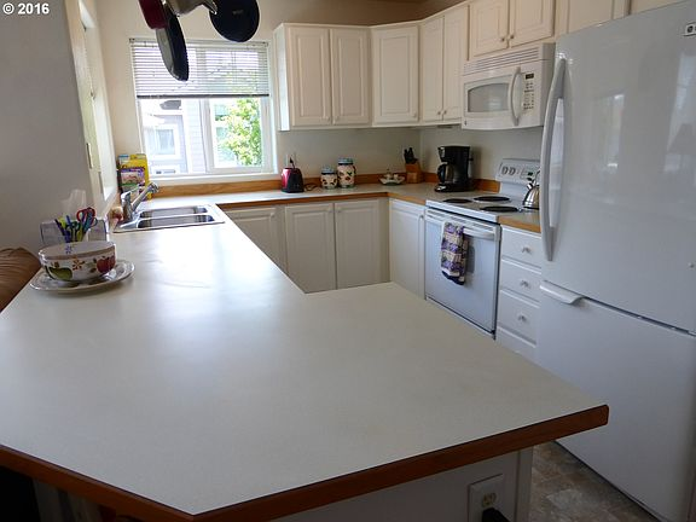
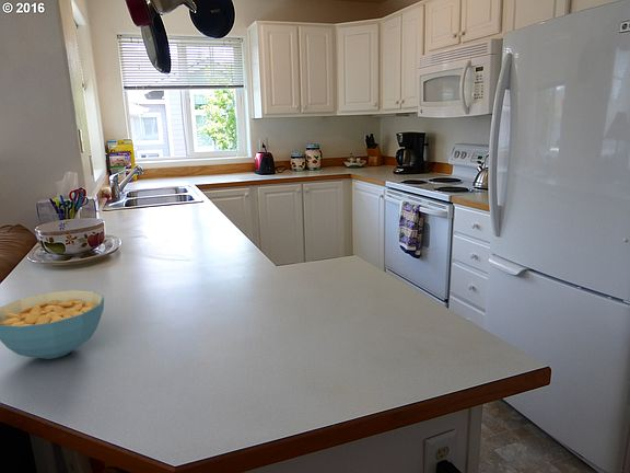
+ cereal bowl [0,289,105,360]
